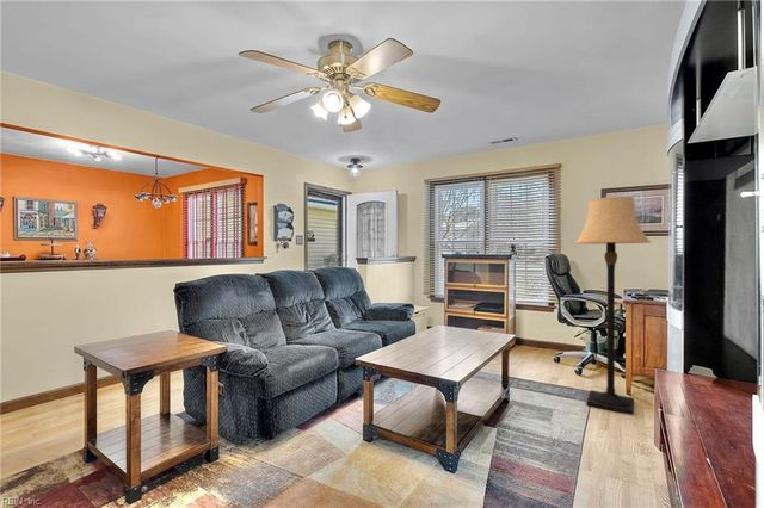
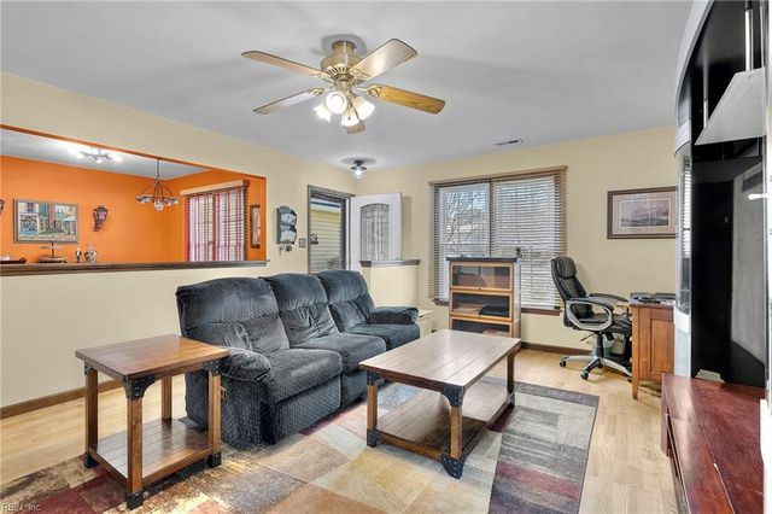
- lamp [573,196,652,416]
